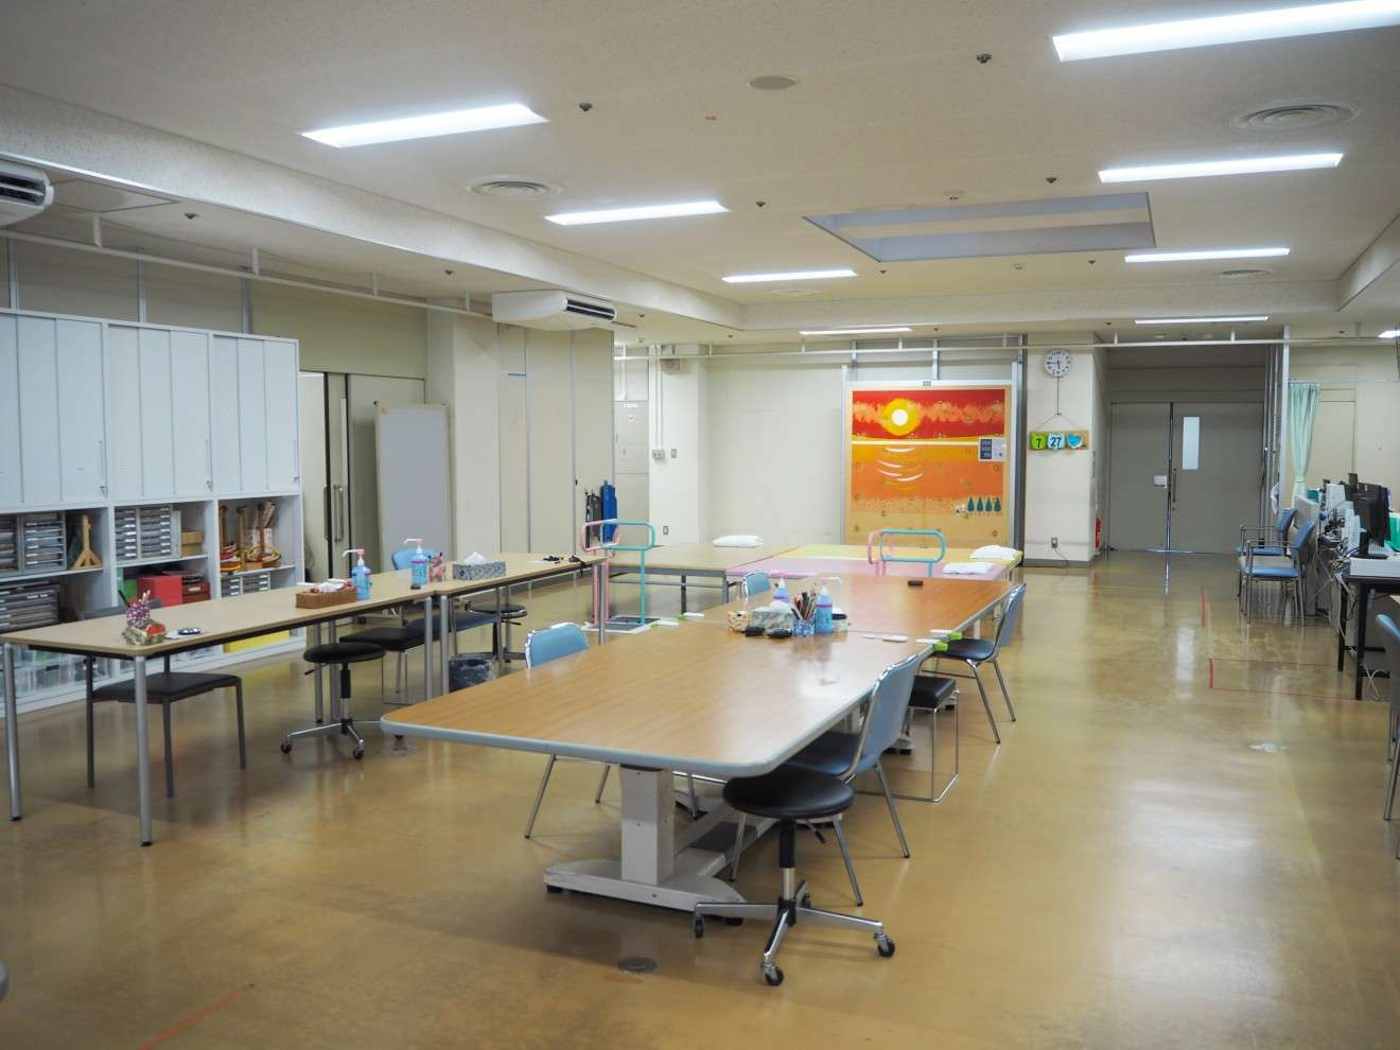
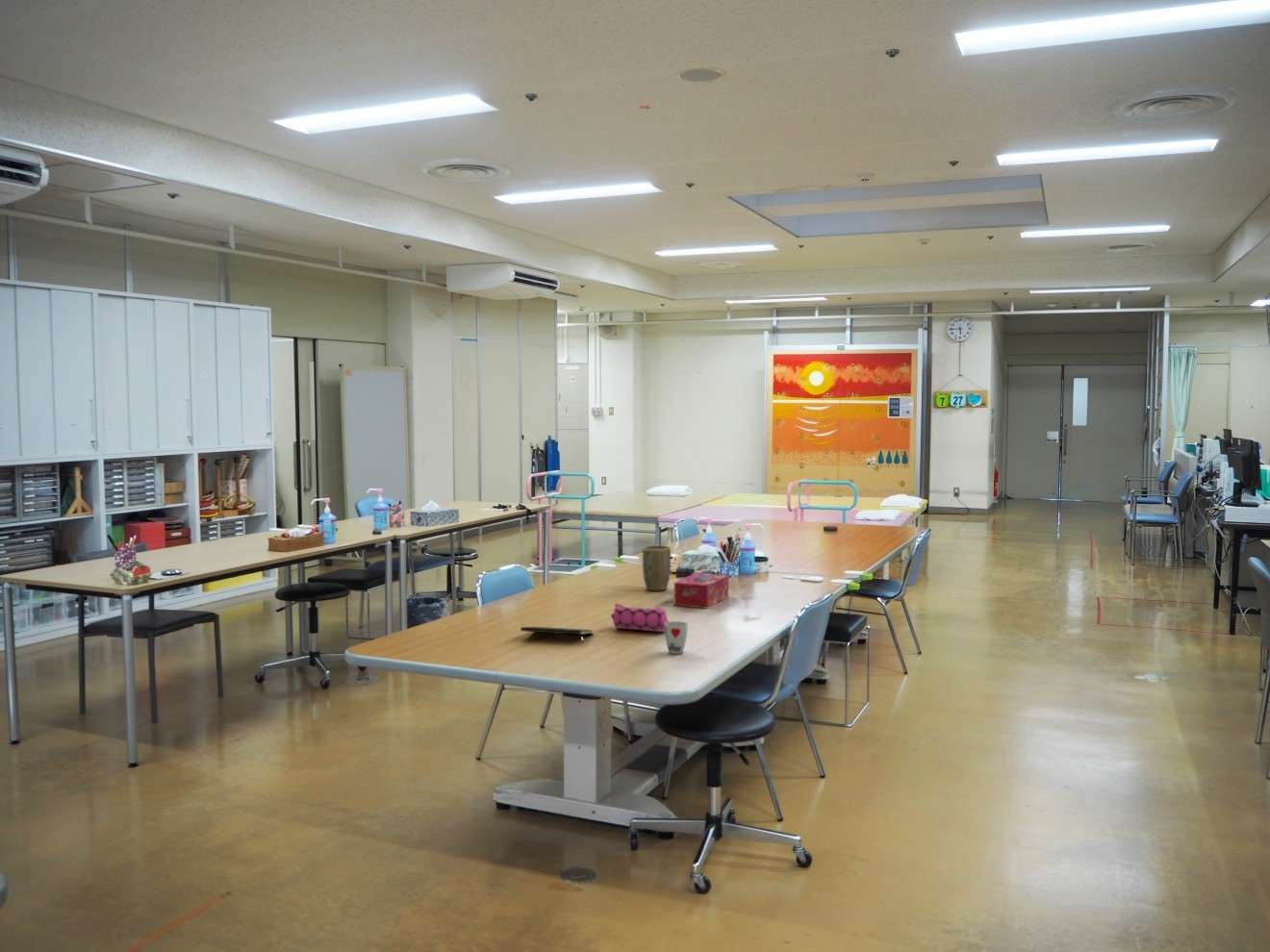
+ notepad [520,626,595,644]
+ plant pot [642,544,672,591]
+ tissue box [673,572,729,610]
+ pencil case [610,602,669,633]
+ cup [664,620,689,655]
